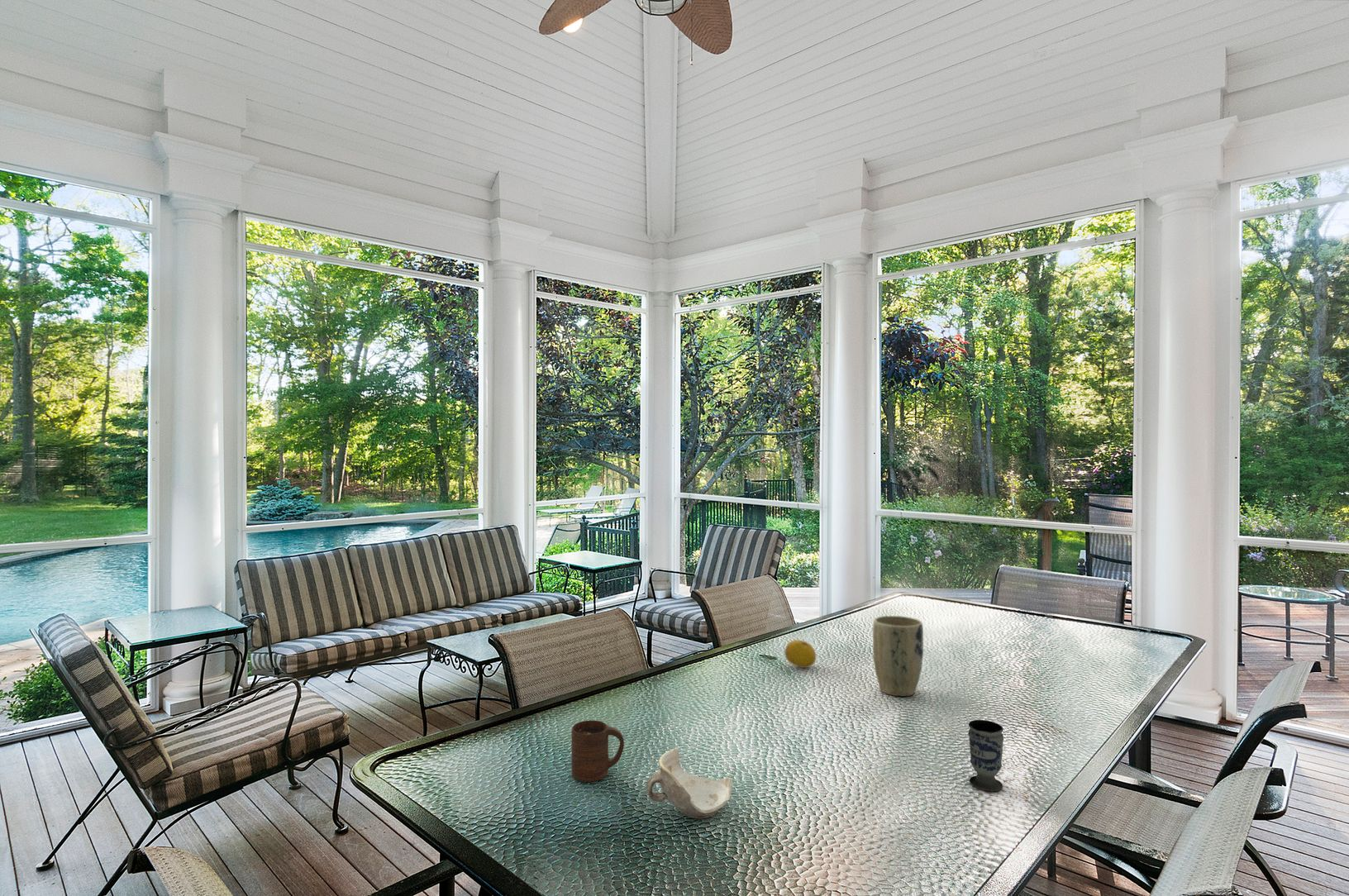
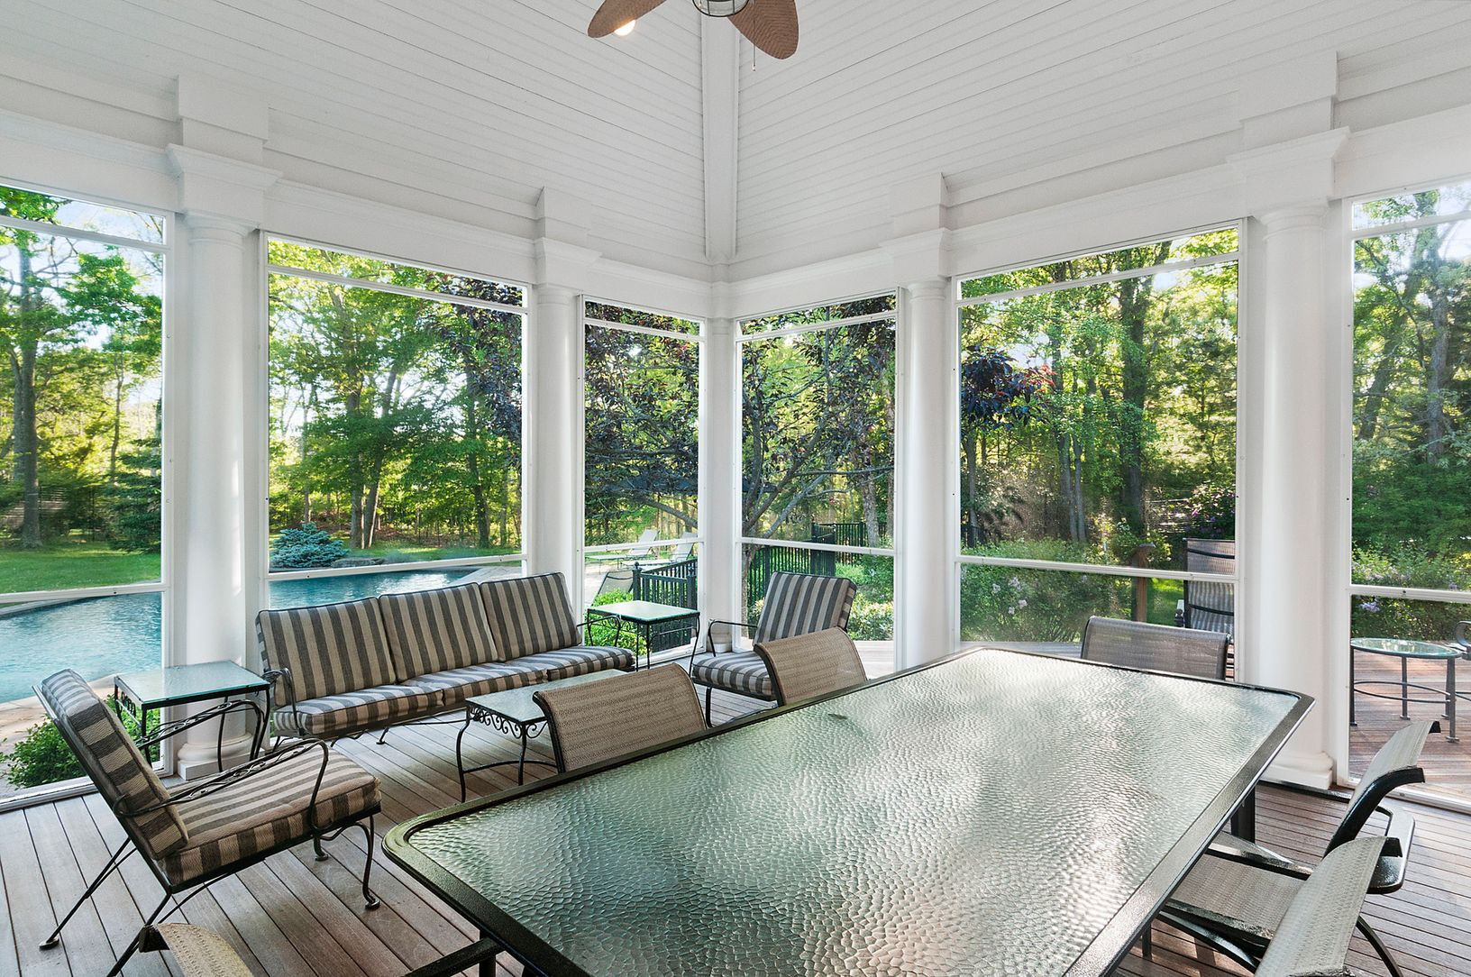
- cup [570,720,625,783]
- cup [967,719,1004,792]
- plant pot [872,615,924,697]
- fruit [784,639,817,669]
- bowl [646,747,733,820]
